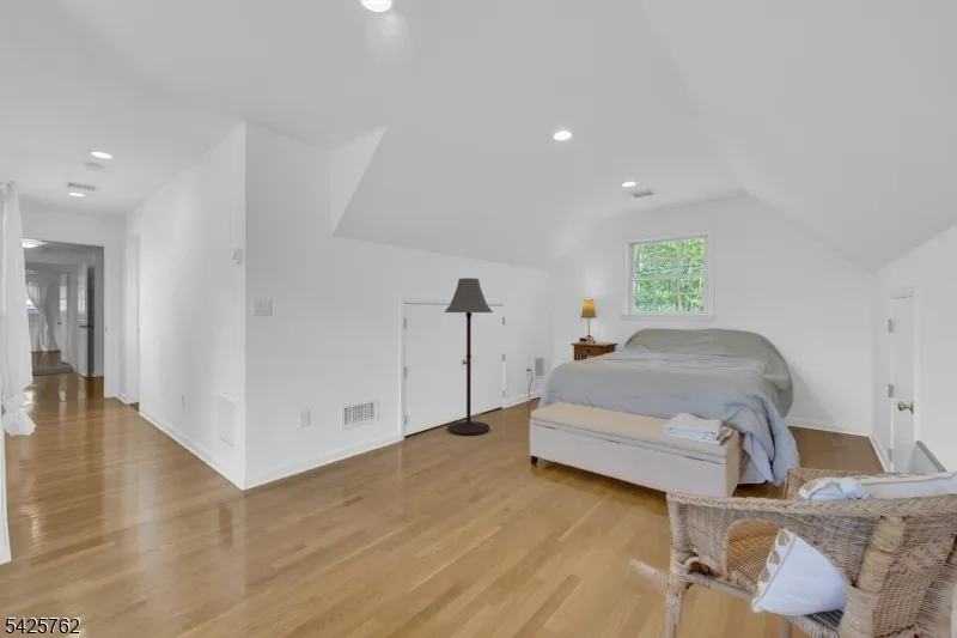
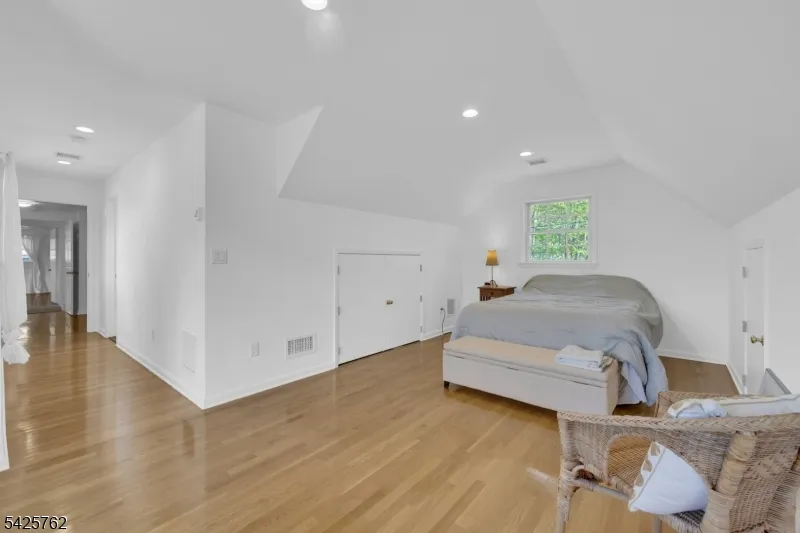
- floor lamp [444,277,494,437]
